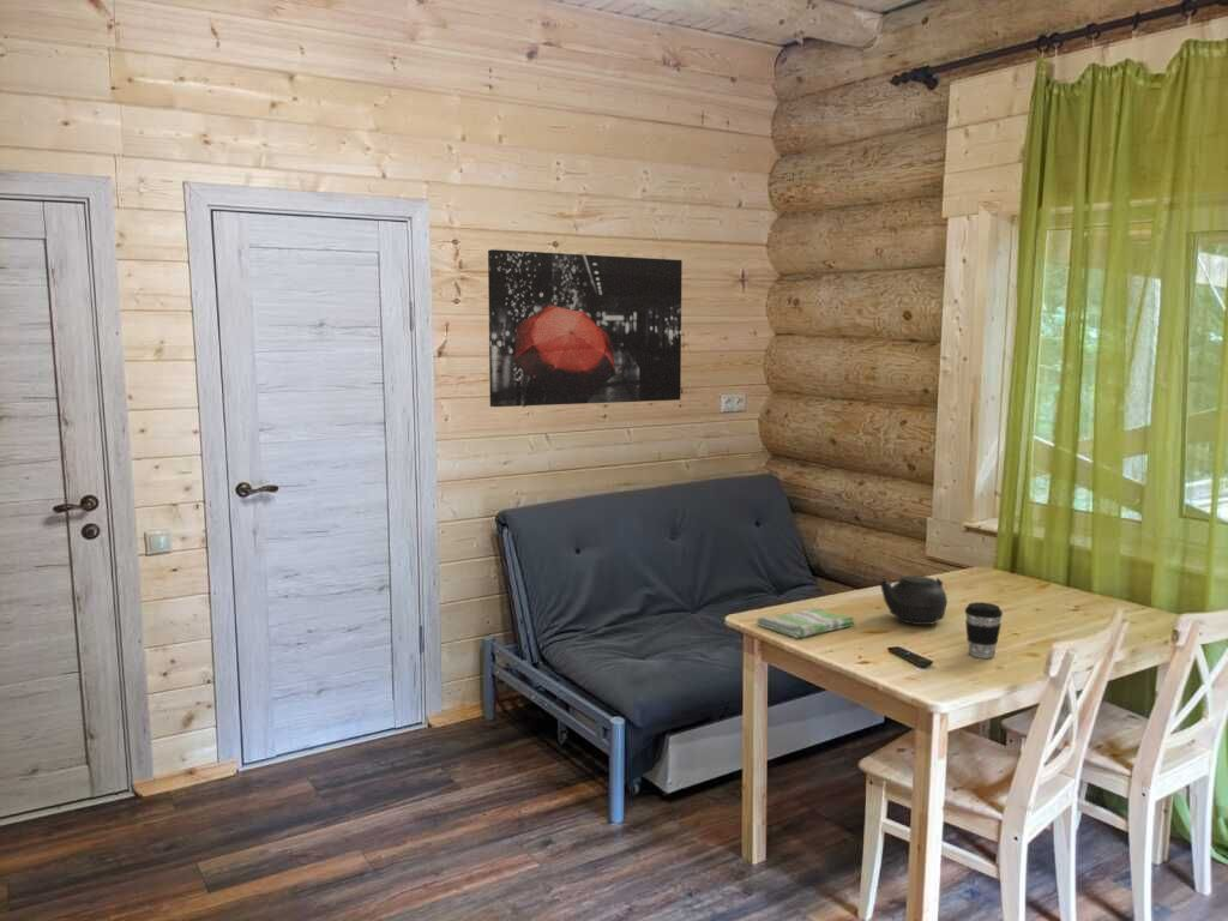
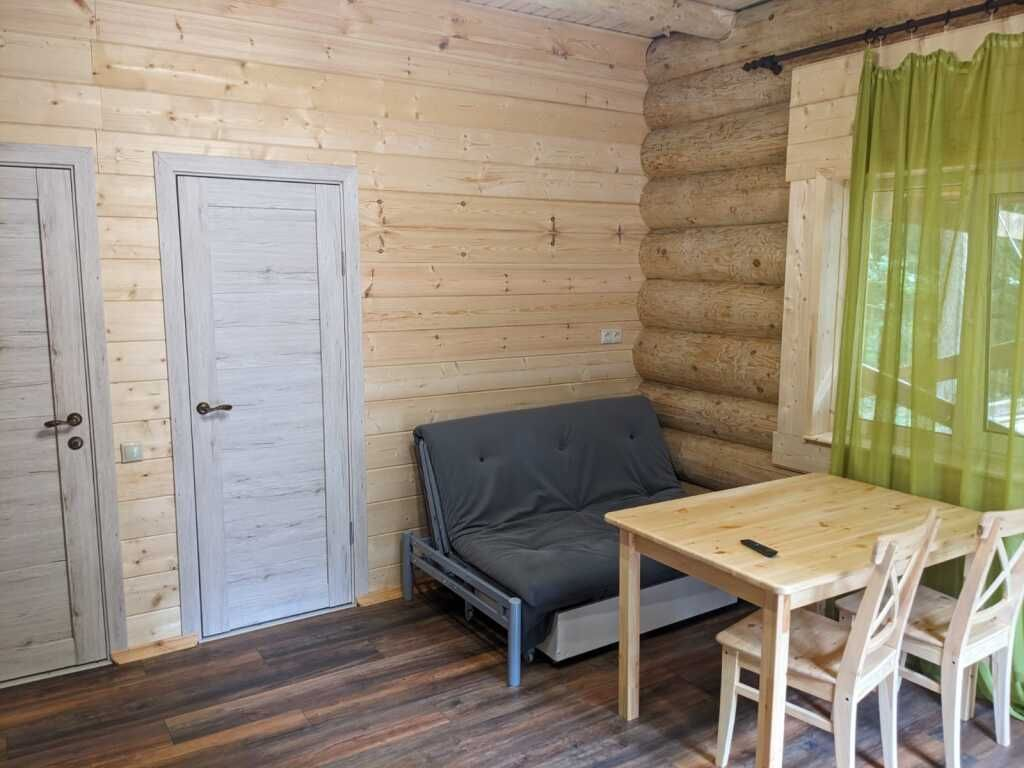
- dish towel [756,607,855,639]
- coffee cup [964,601,1004,660]
- wall art [487,248,684,408]
- teapot [877,574,949,626]
